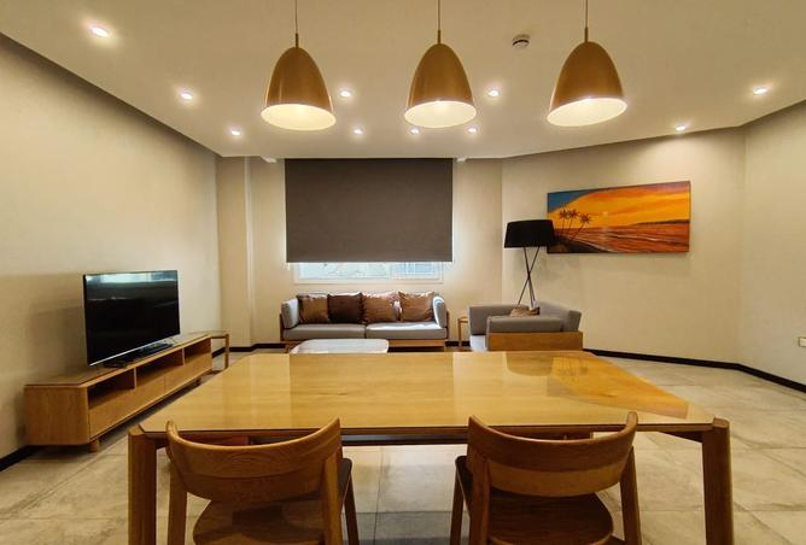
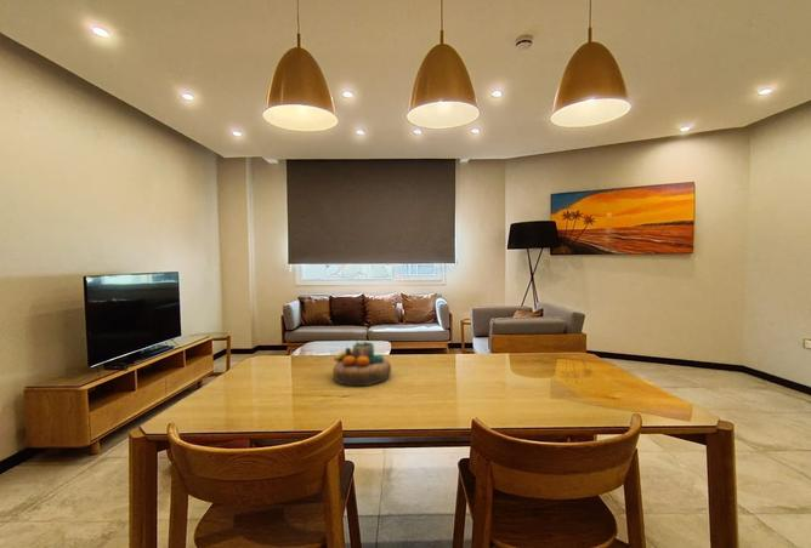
+ decorative bowl [331,339,392,387]
